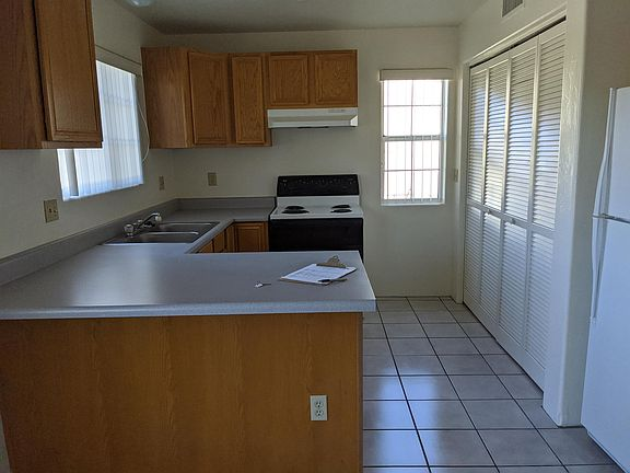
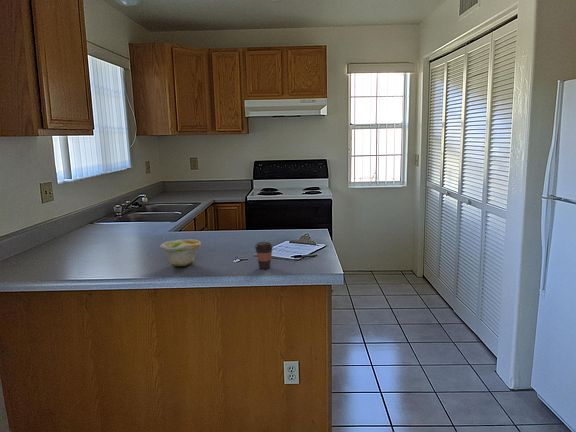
+ bowl [159,238,202,267]
+ coffee cup [253,241,274,270]
